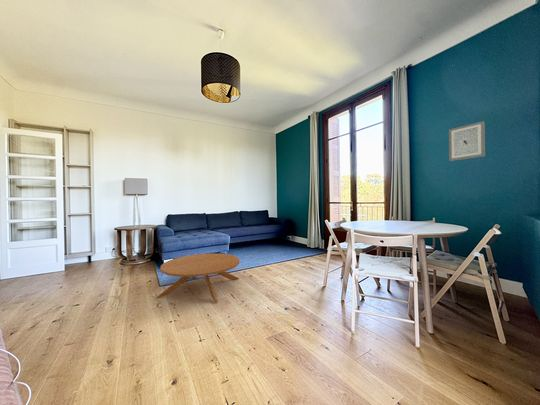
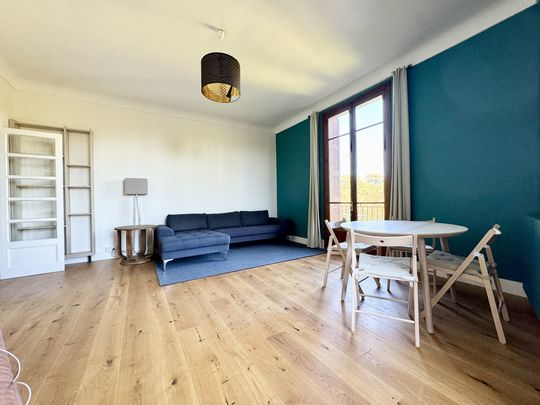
- coffee table [156,252,240,303]
- wall art [448,120,486,162]
